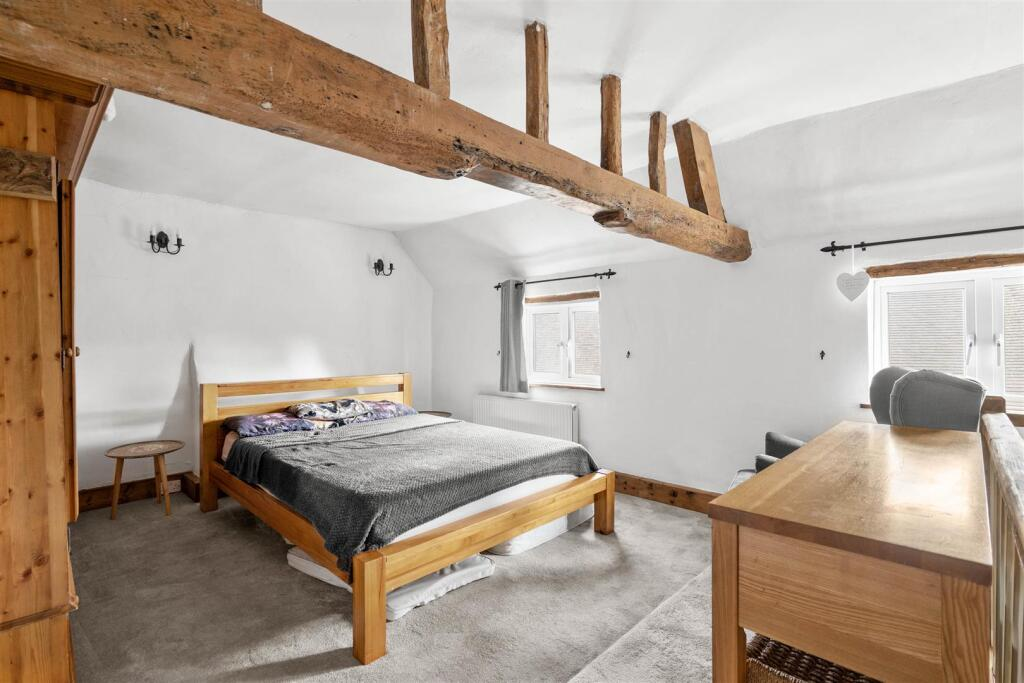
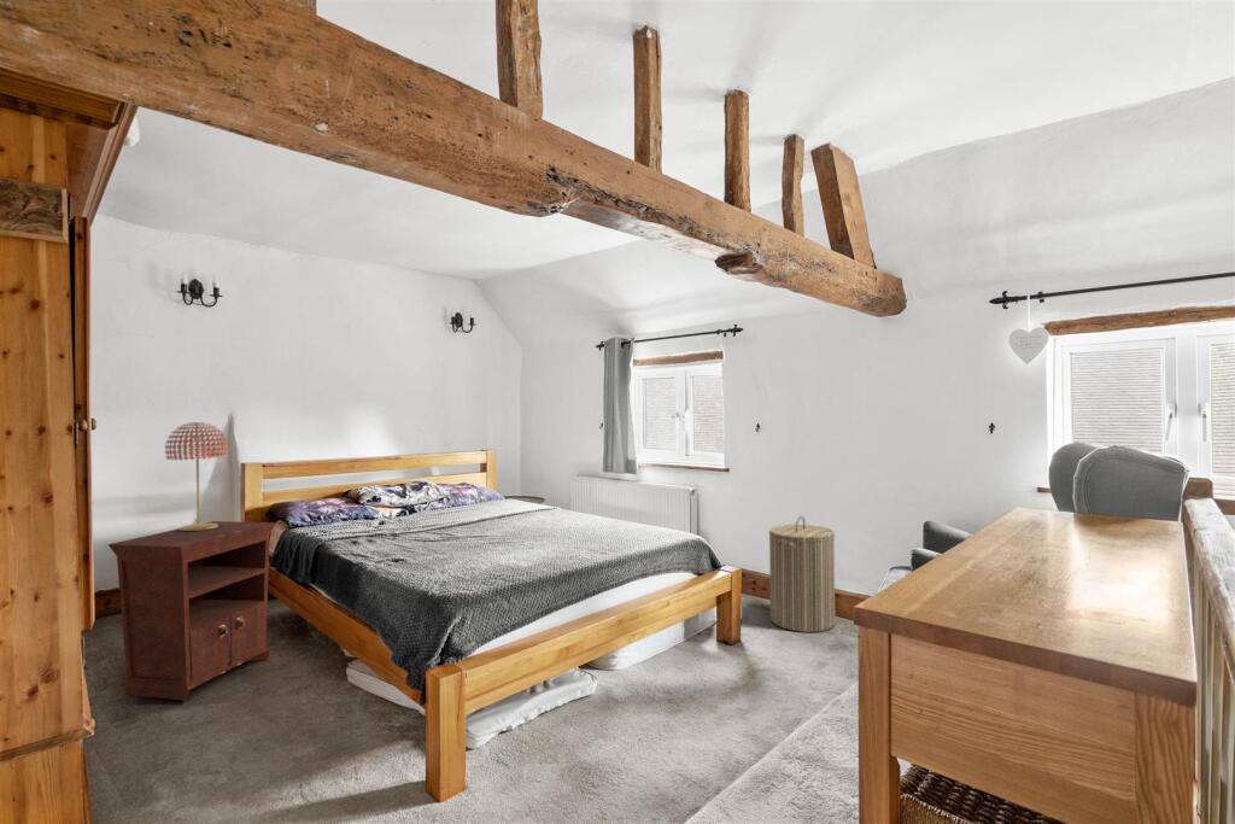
+ table lamp [164,421,229,531]
+ laundry hamper [768,515,836,633]
+ nightstand [106,520,276,702]
